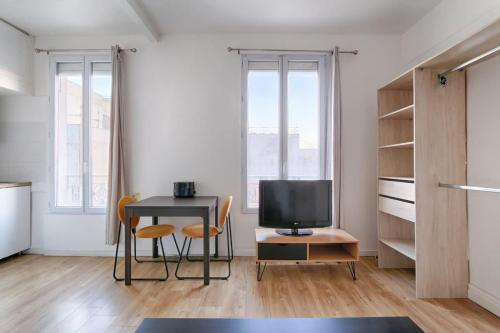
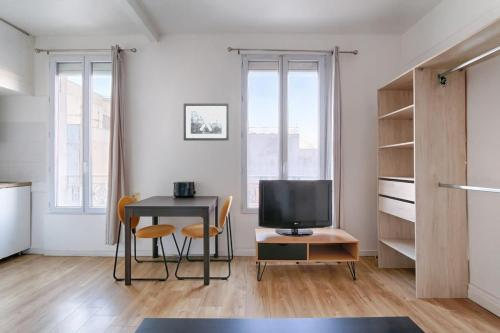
+ wall art [183,102,230,142]
